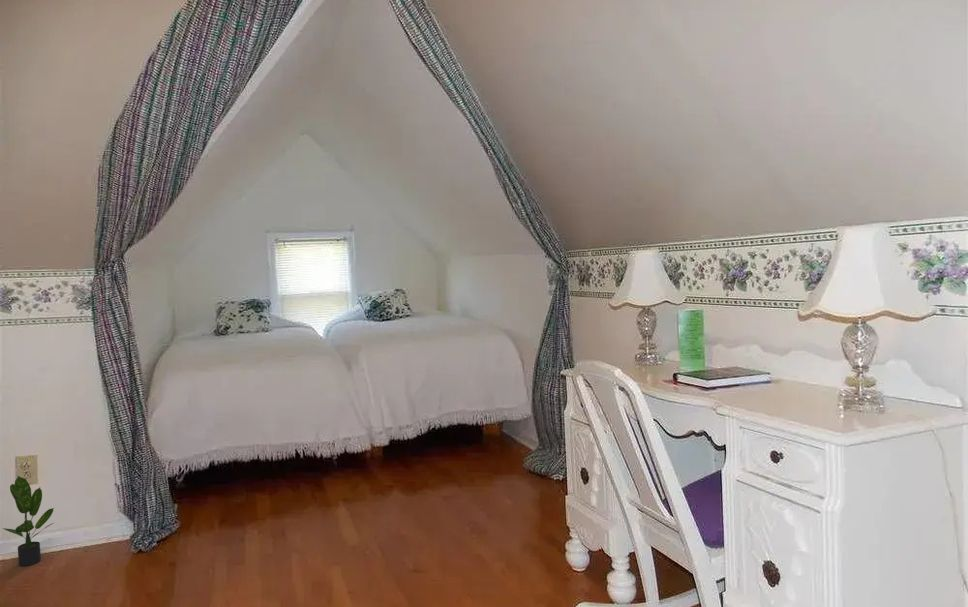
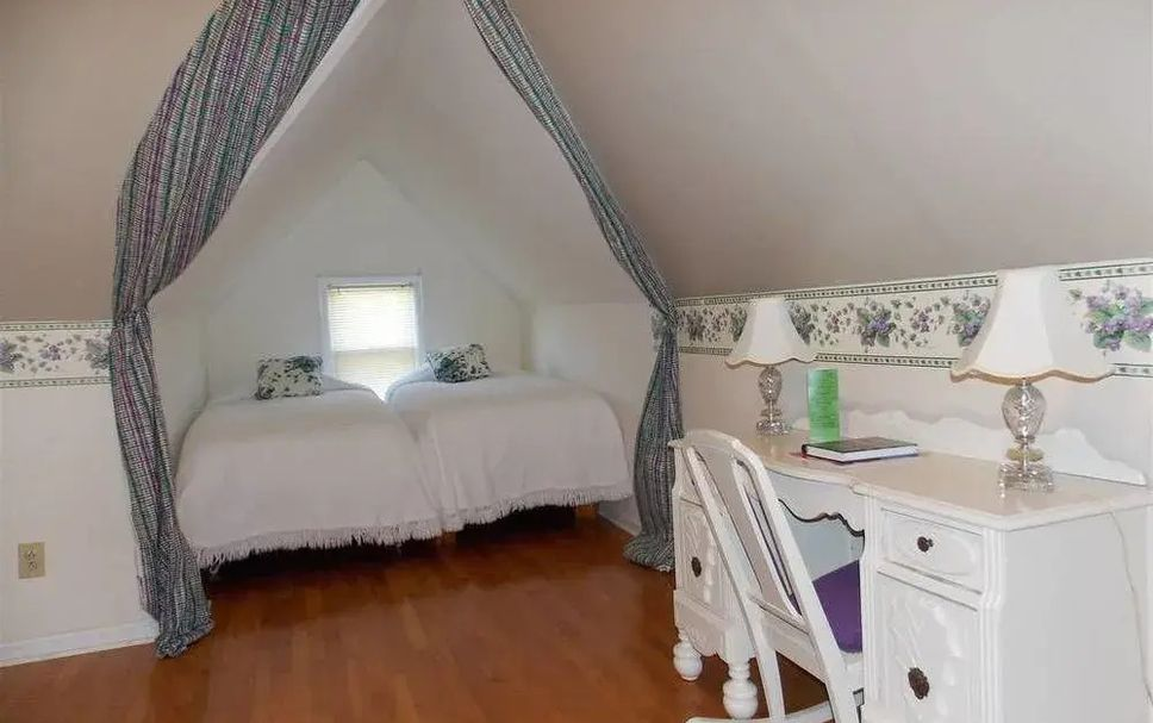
- potted plant [2,475,55,567]
